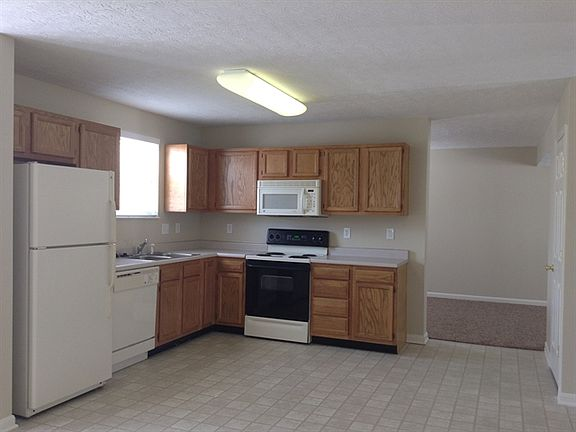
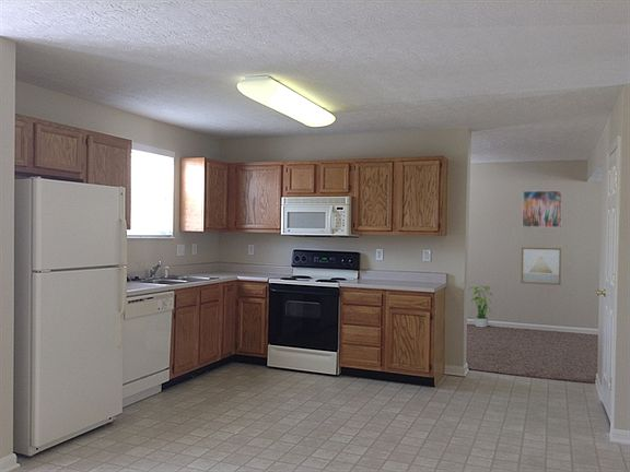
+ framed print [522,189,563,228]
+ potted plant [469,283,493,328]
+ wall art [521,247,562,286]
